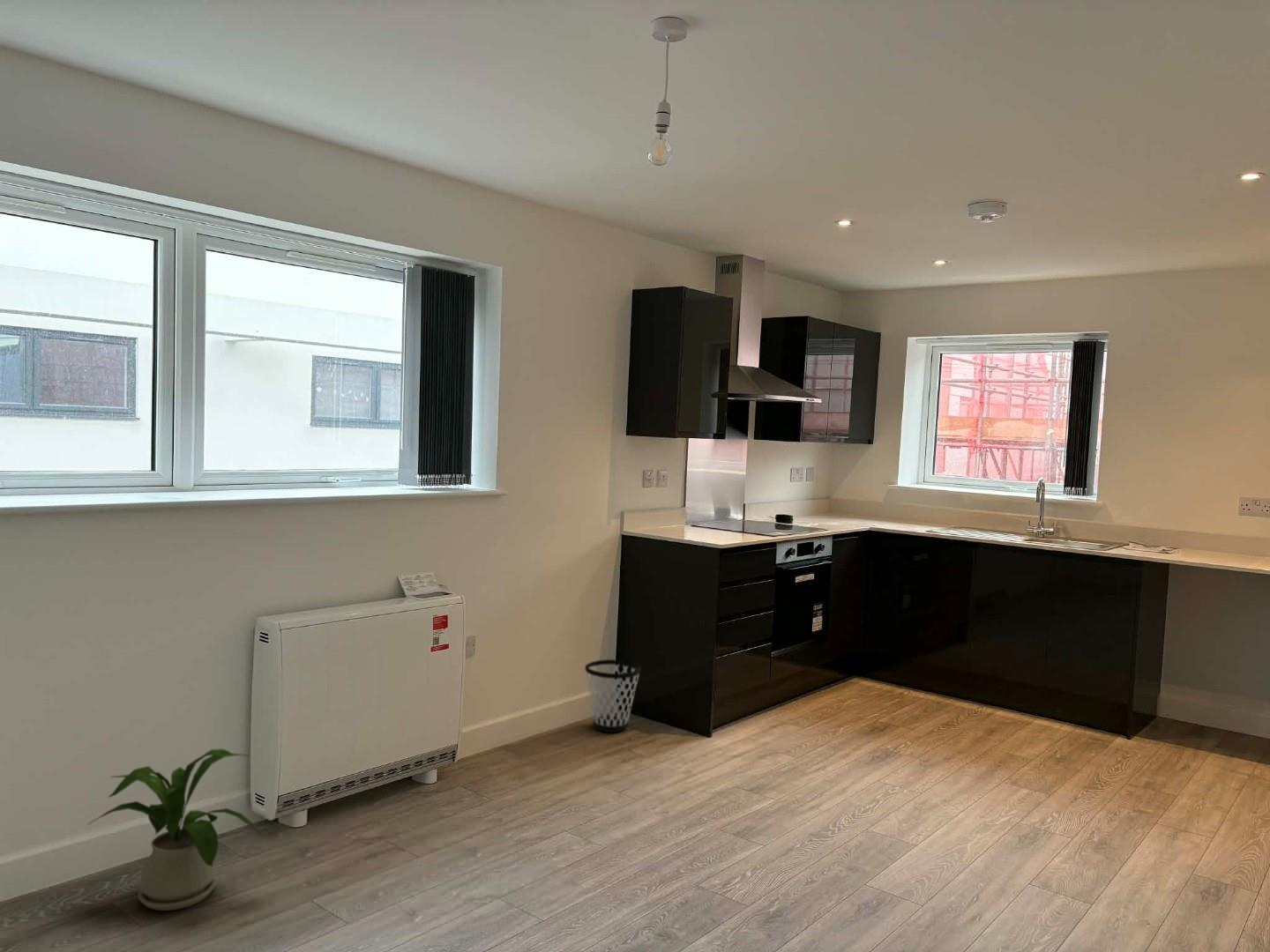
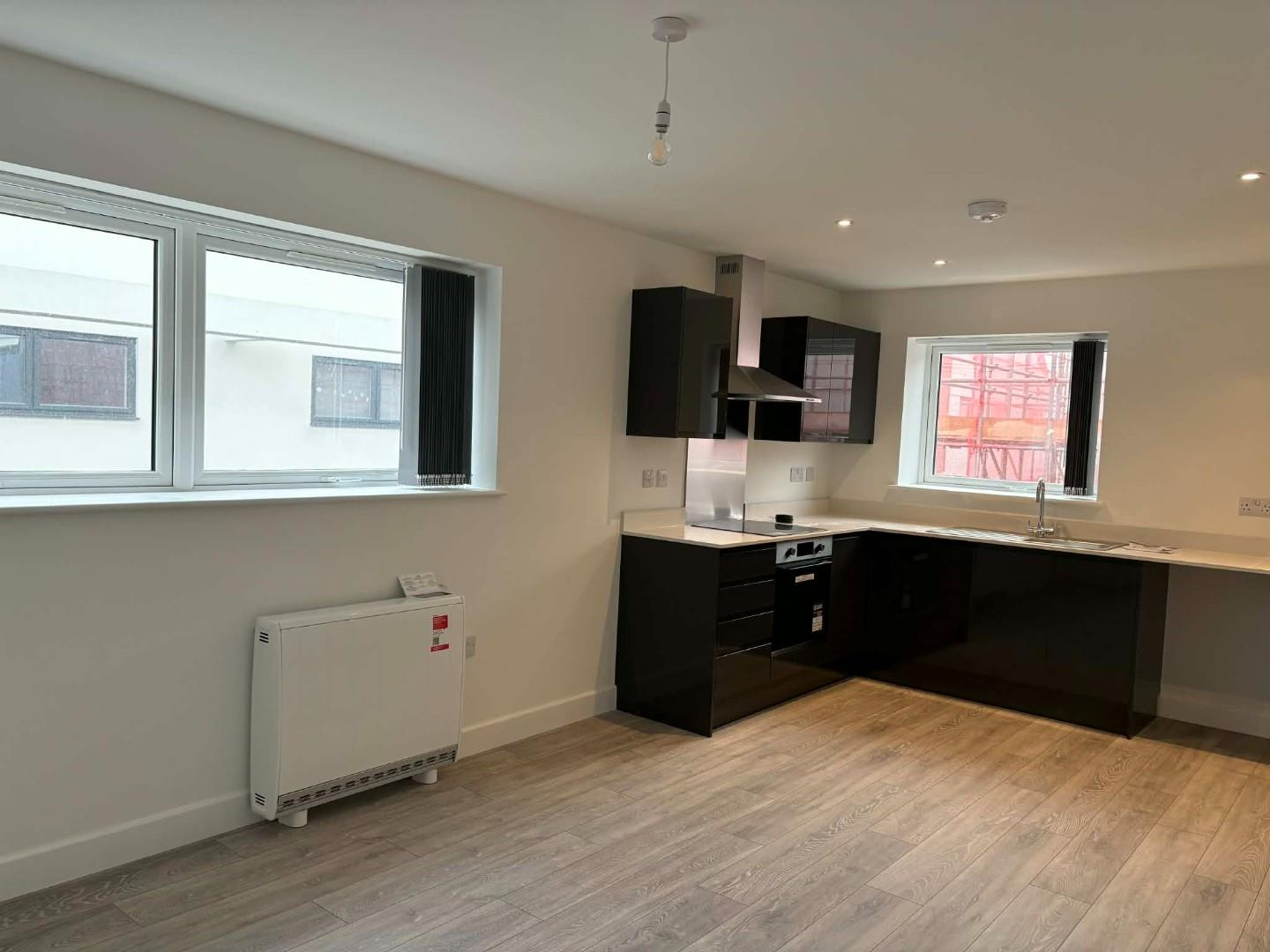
- house plant [86,747,265,911]
- wastebasket [584,658,641,733]
